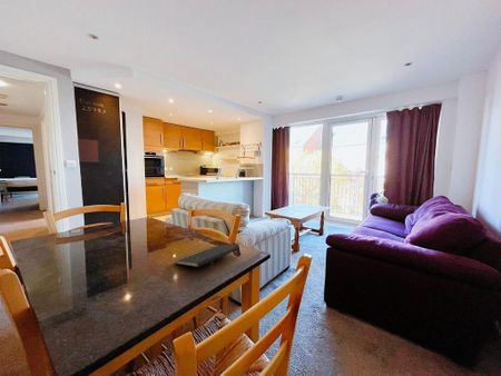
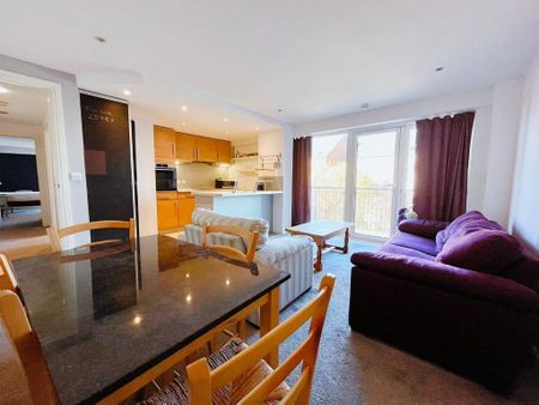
- notepad [173,244,240,268]
